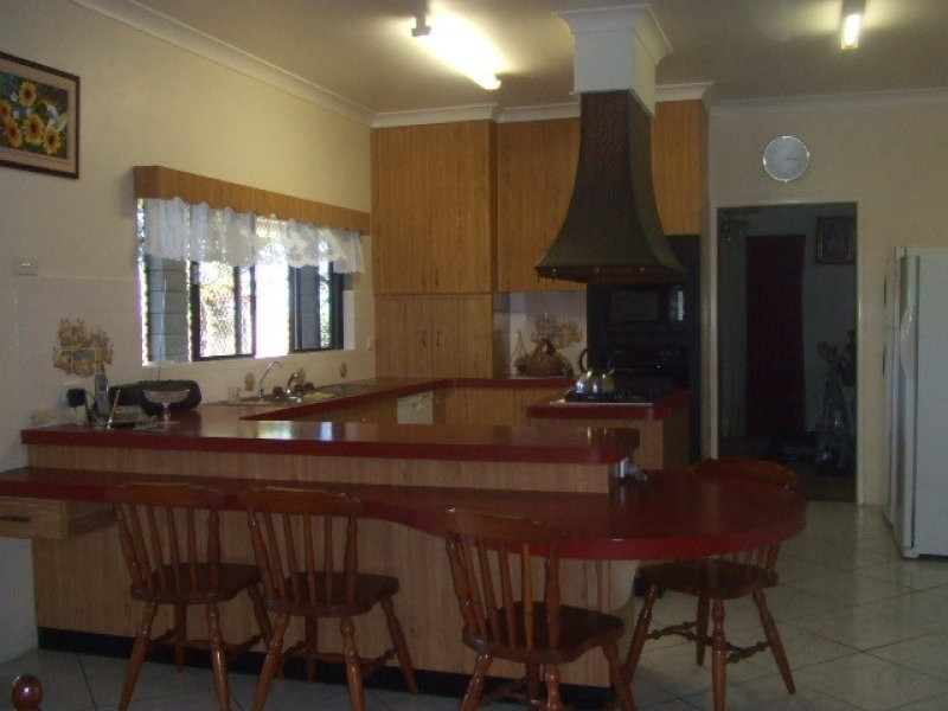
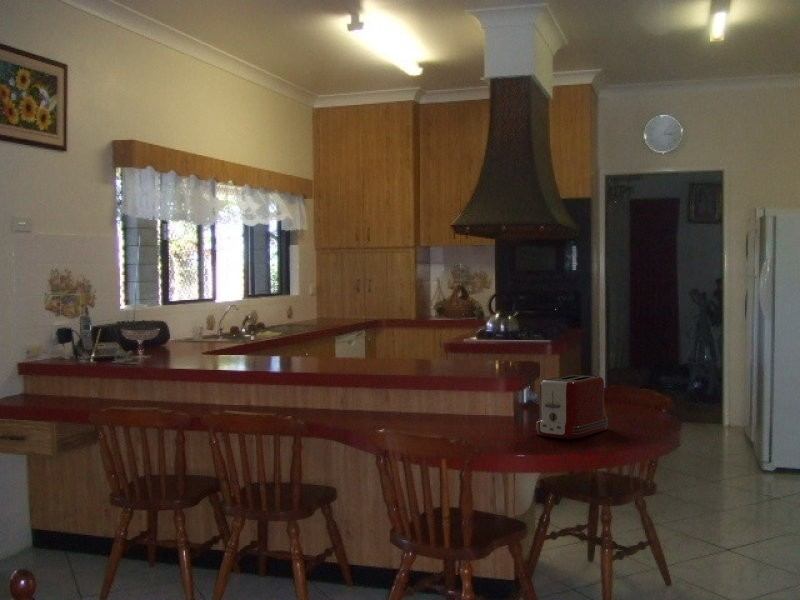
+ toaster [535,374,609,440]
